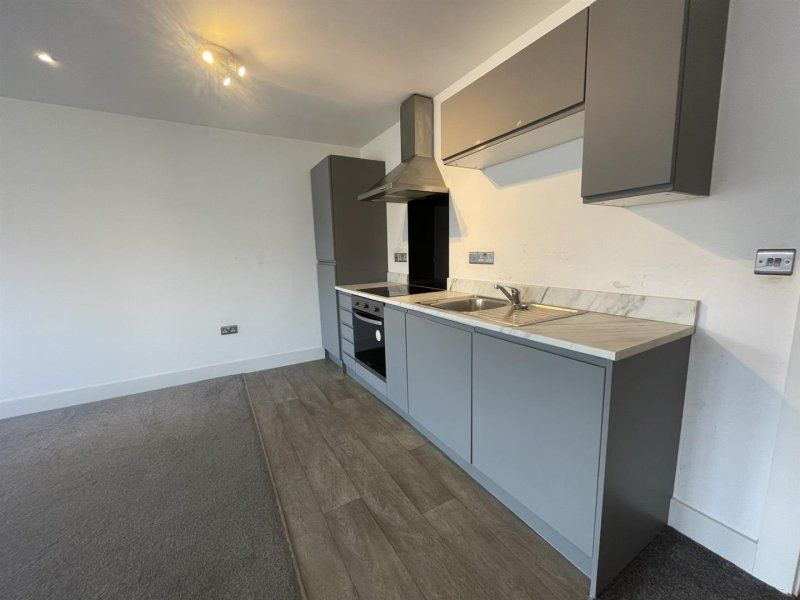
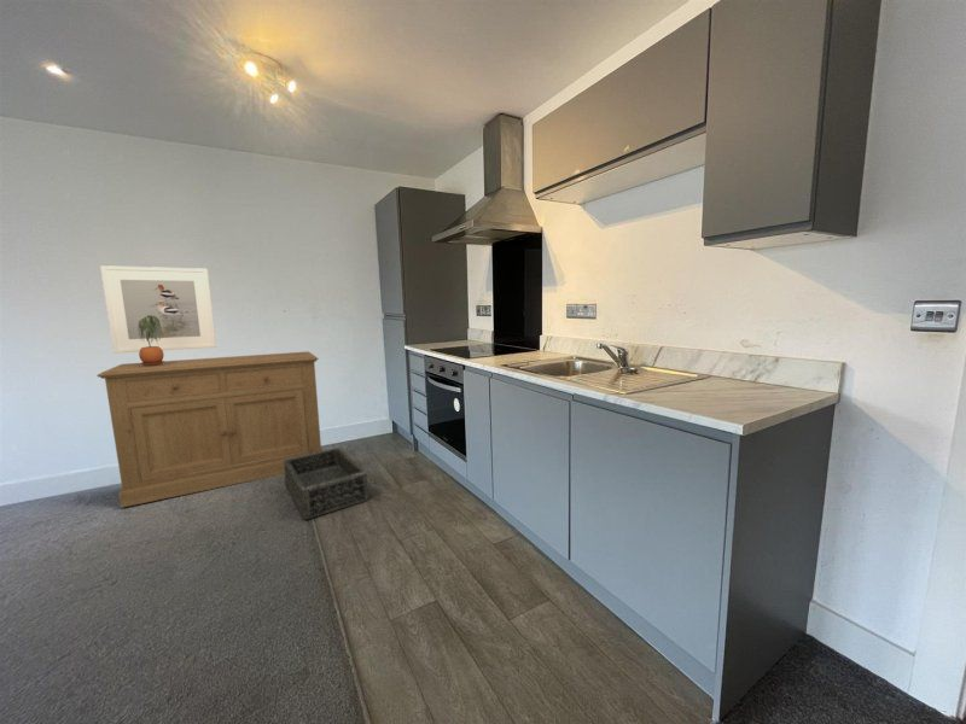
+ sideboard [95,350,324,509]
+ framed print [99,264,217,354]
+ potted plant [138,315,165,366]
+ basket [284,446,369,521]
